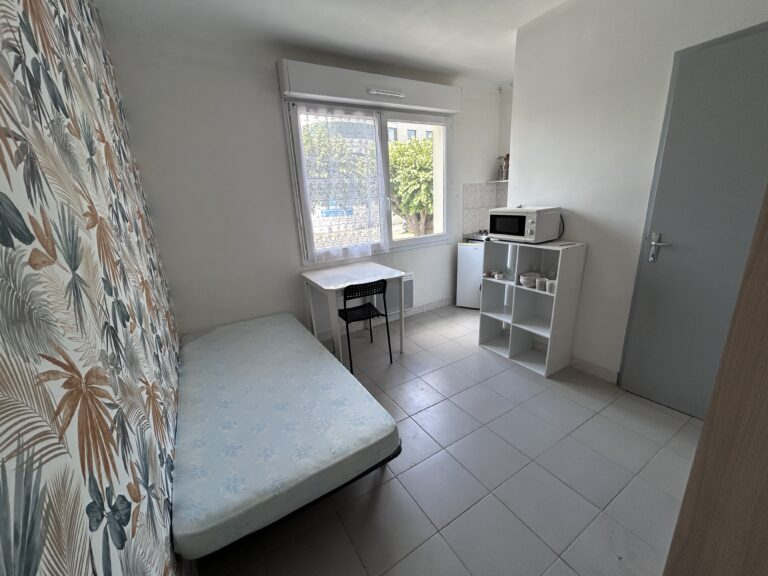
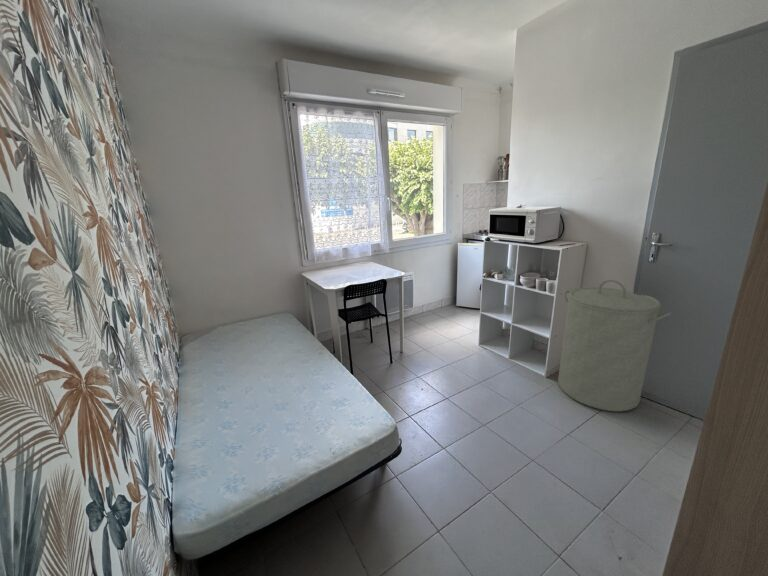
+ laundry hamper [557,279,672,413]
